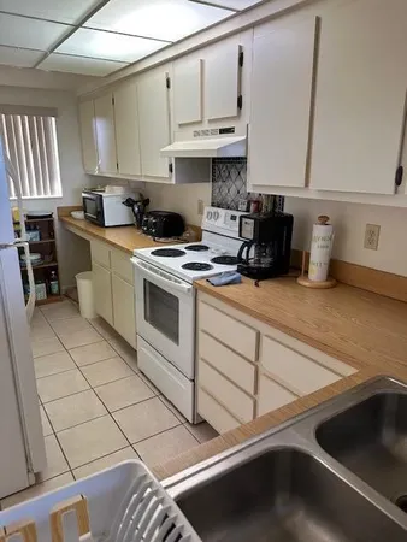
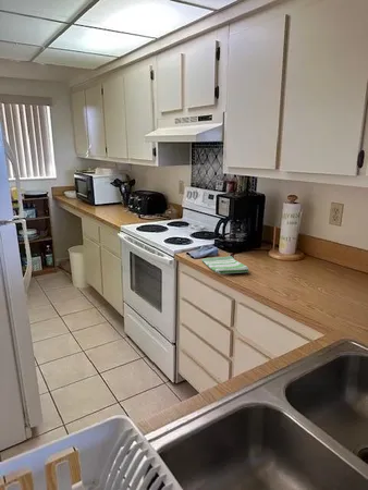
+ dish towel [201,255,250,275]
